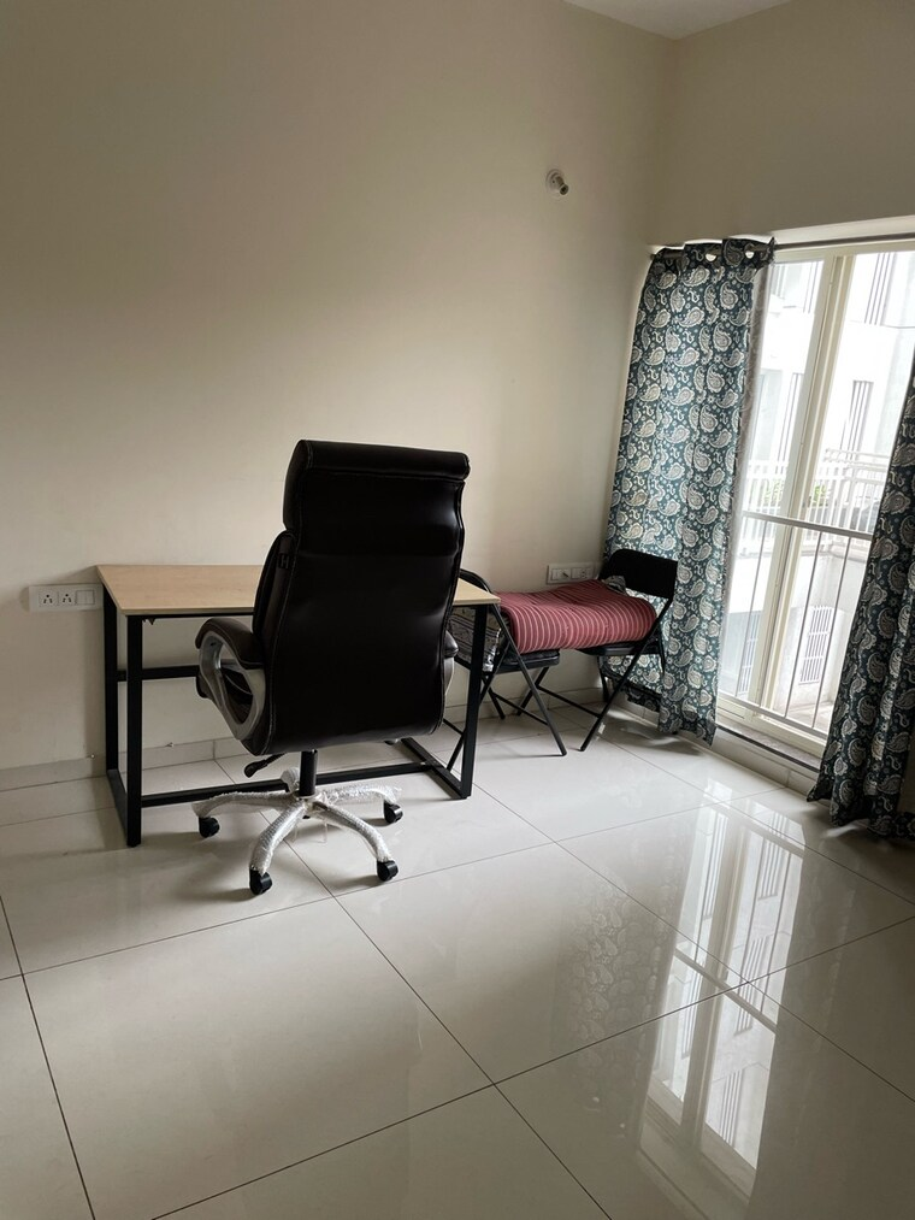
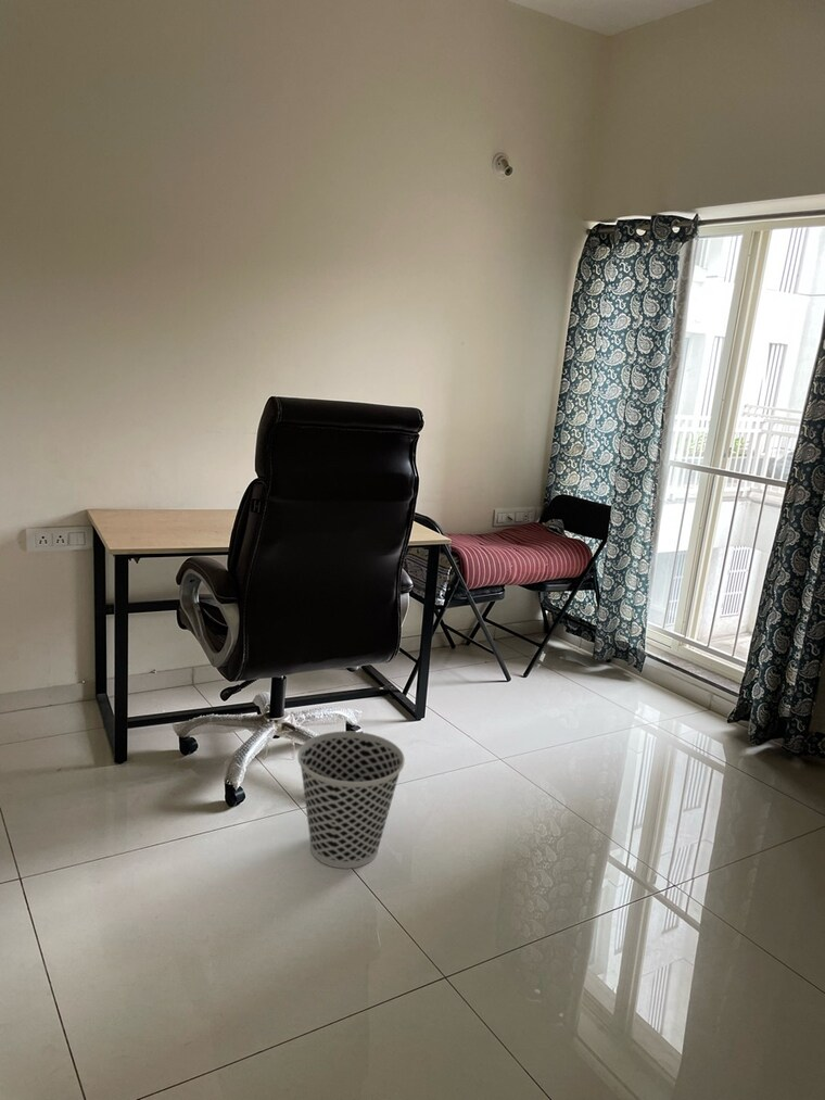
+ wastebasket [296,730,405,870]
